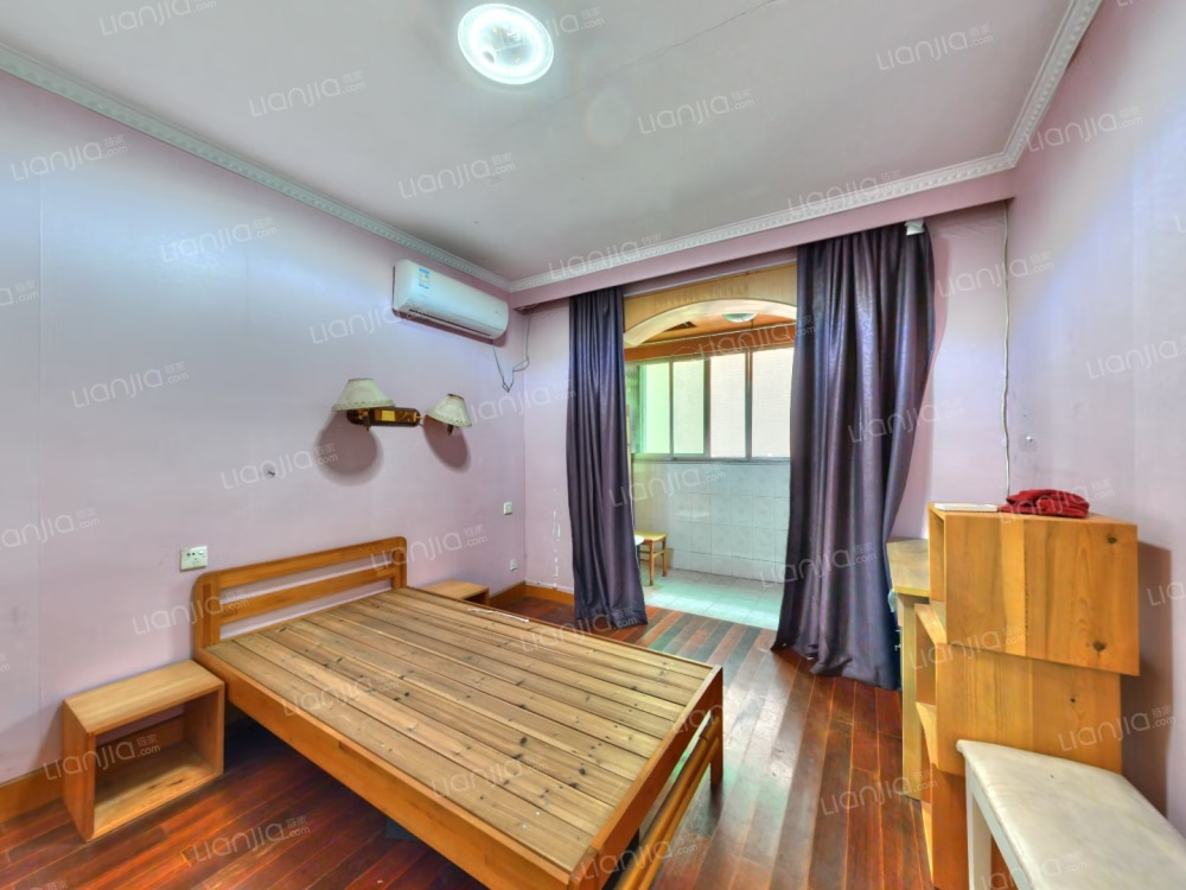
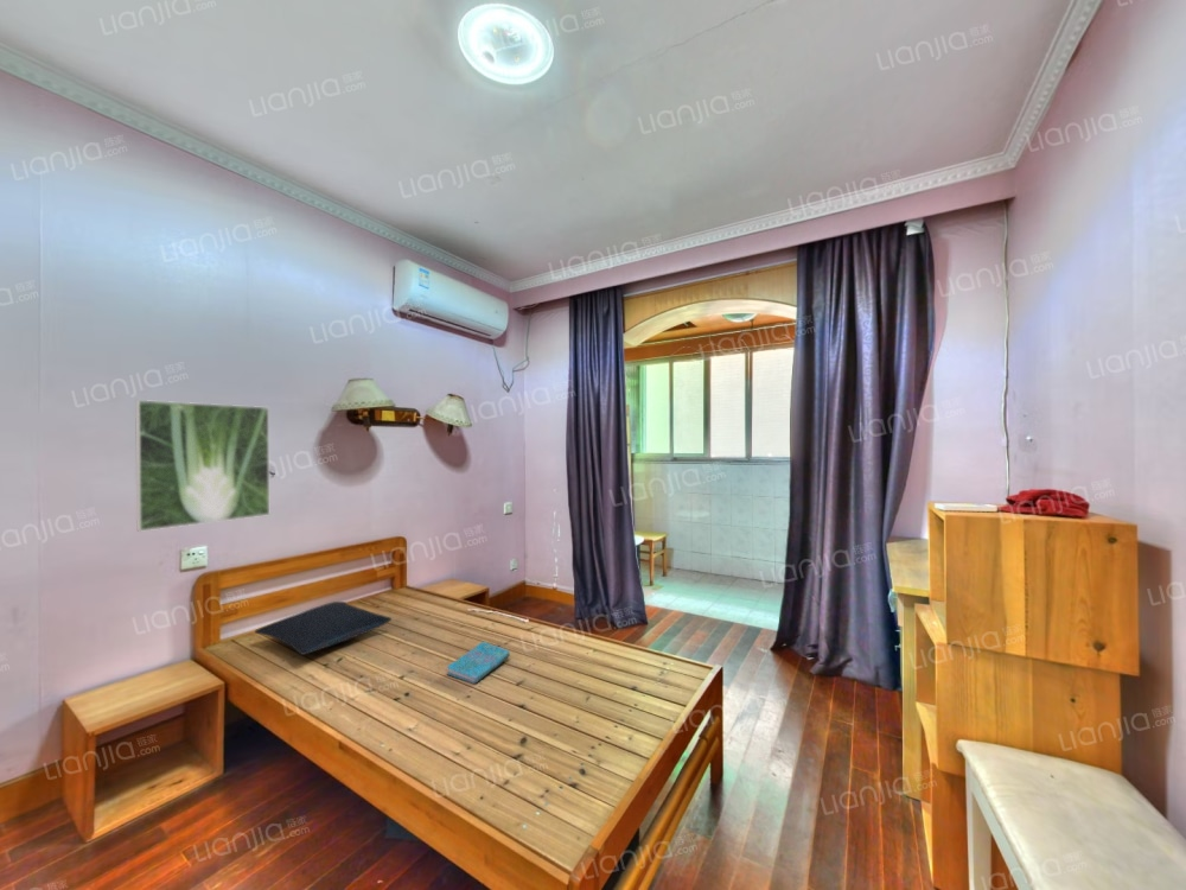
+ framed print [134,399,270,533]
+ cover [446,640,511,685]
+ pillow [254,600,393,656]
